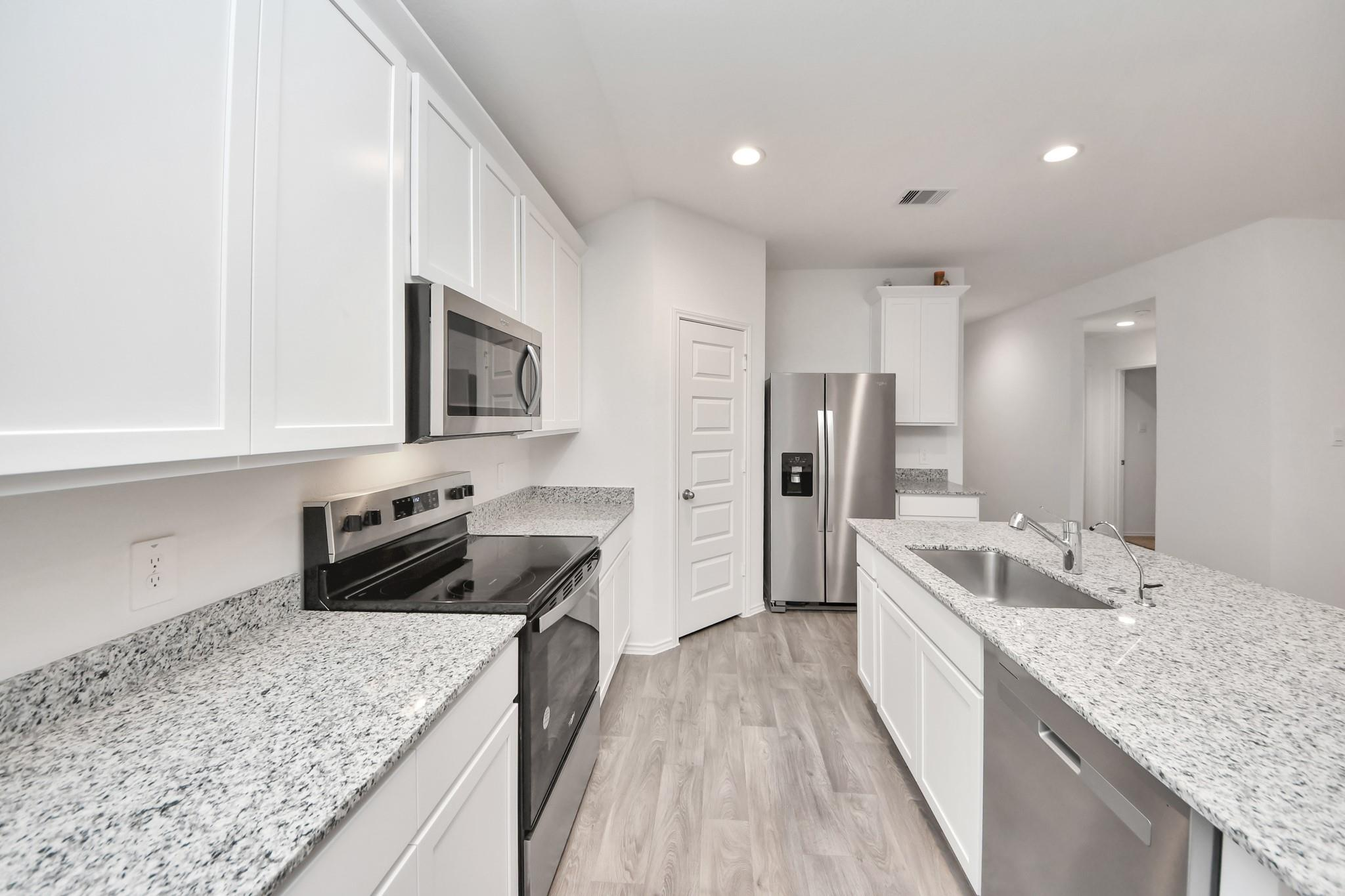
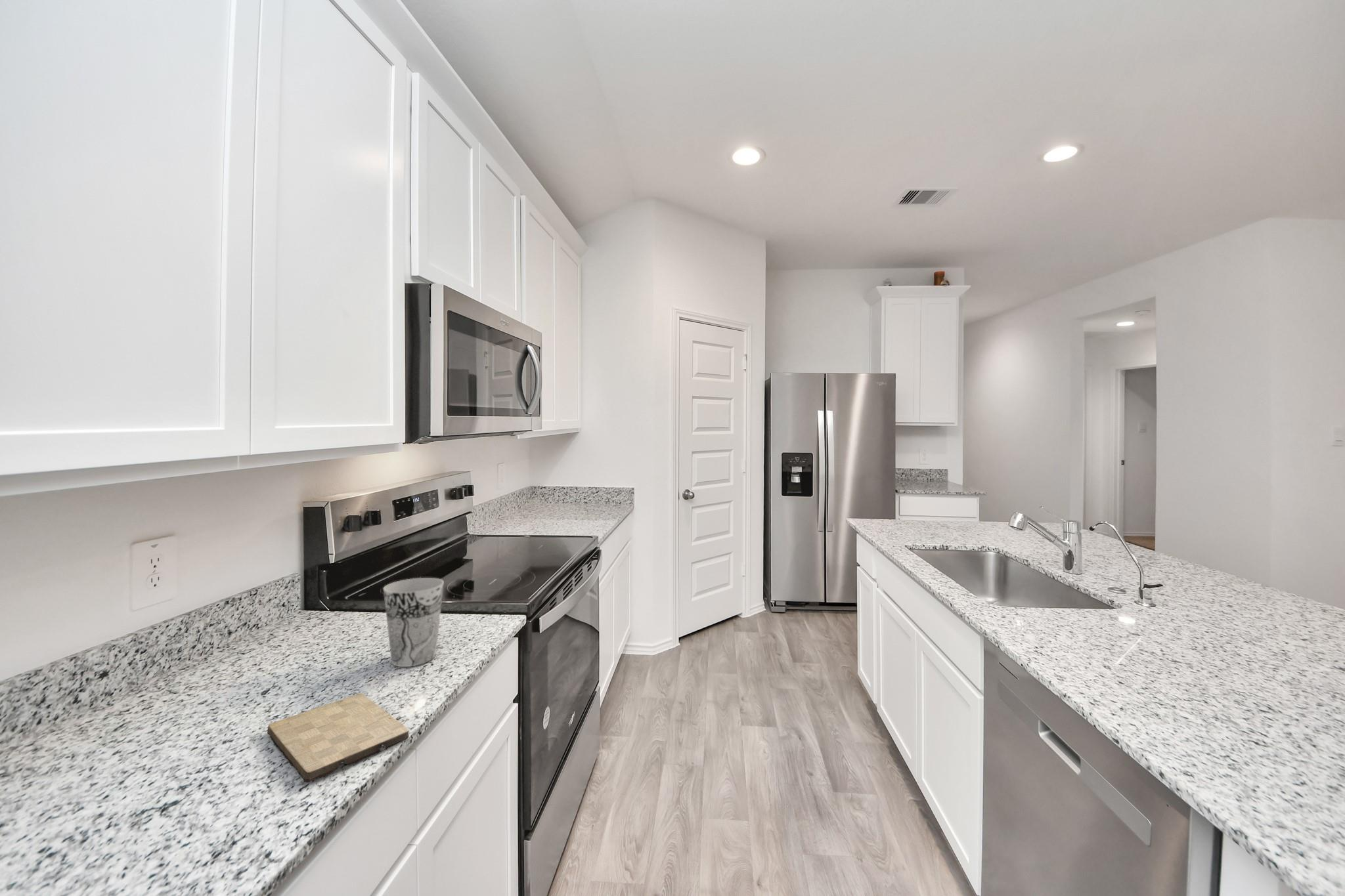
+ cup [383,577,445,668]
+ cutting board [267,693,409,783]
